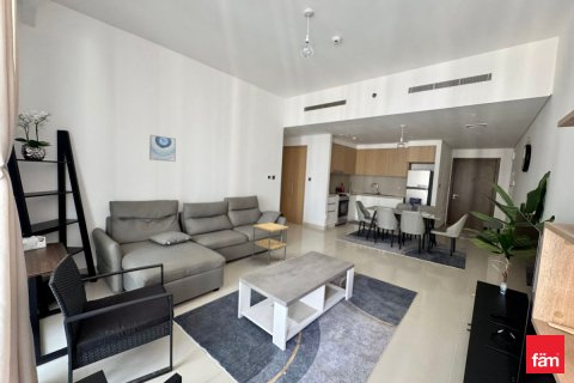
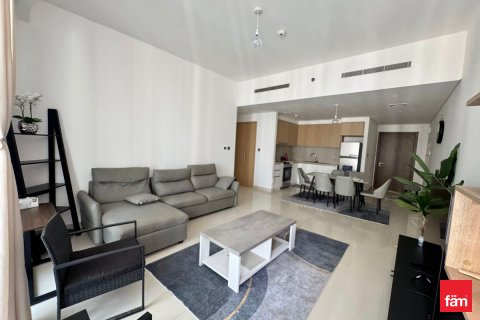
- side table [251,221,289,266]
- wall art [148,134,177,163]
